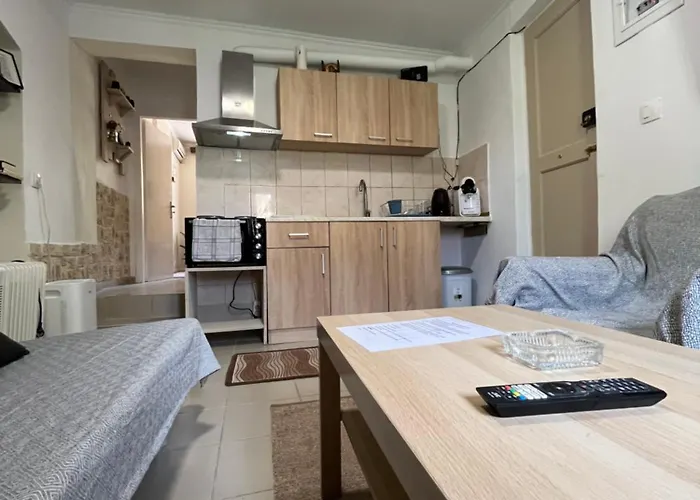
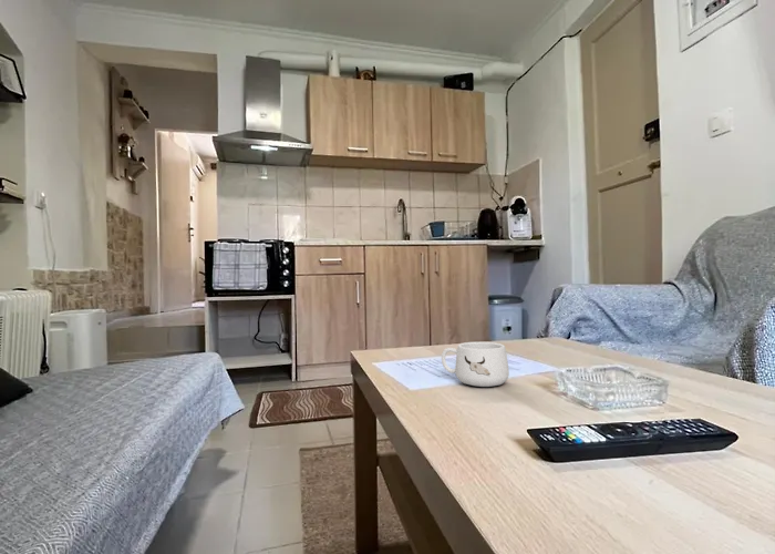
+ mug [441,341,510,388]
